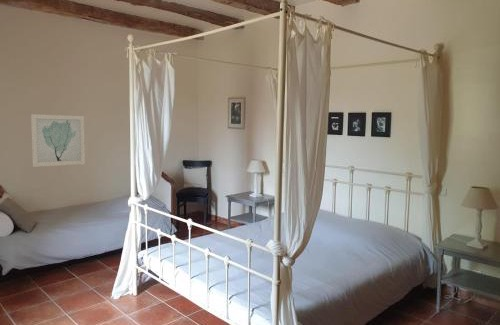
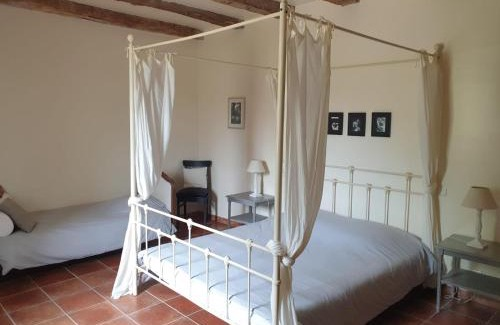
- wall art [30,113,86,168]
